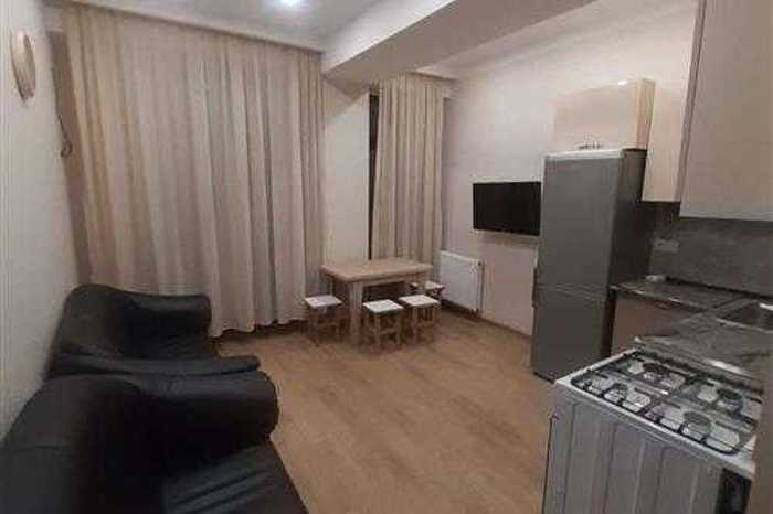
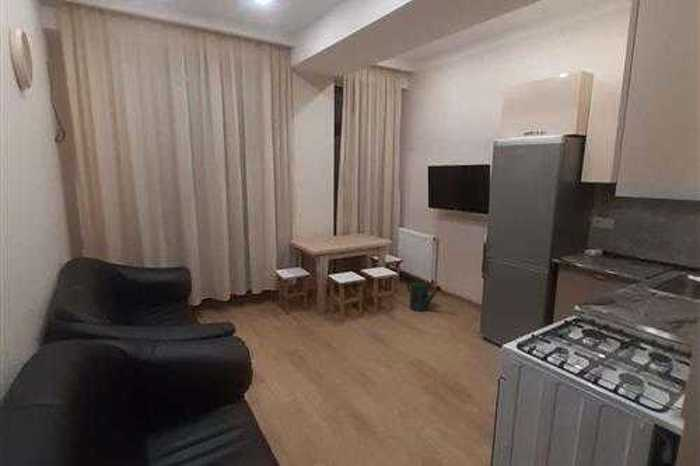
+ watering can [406,281,443,312]
